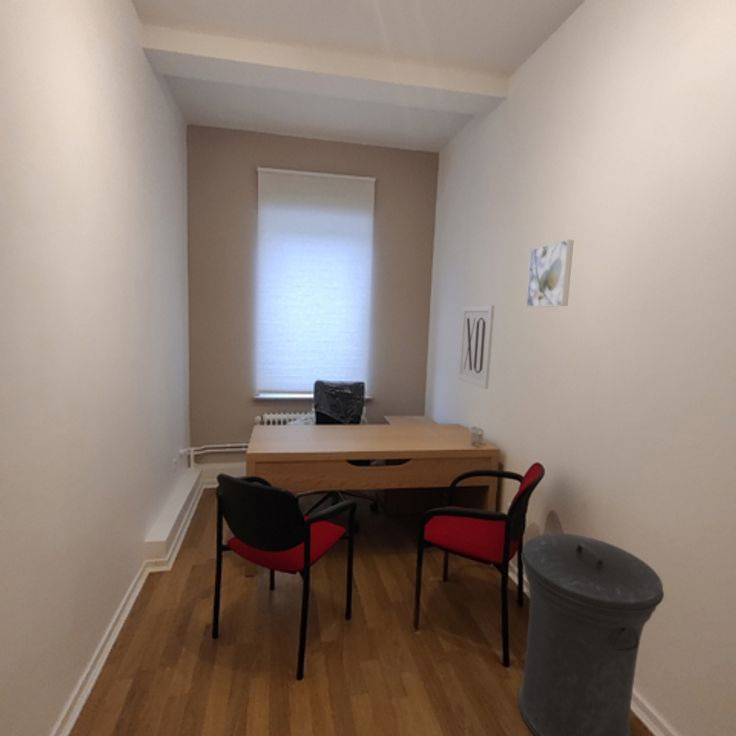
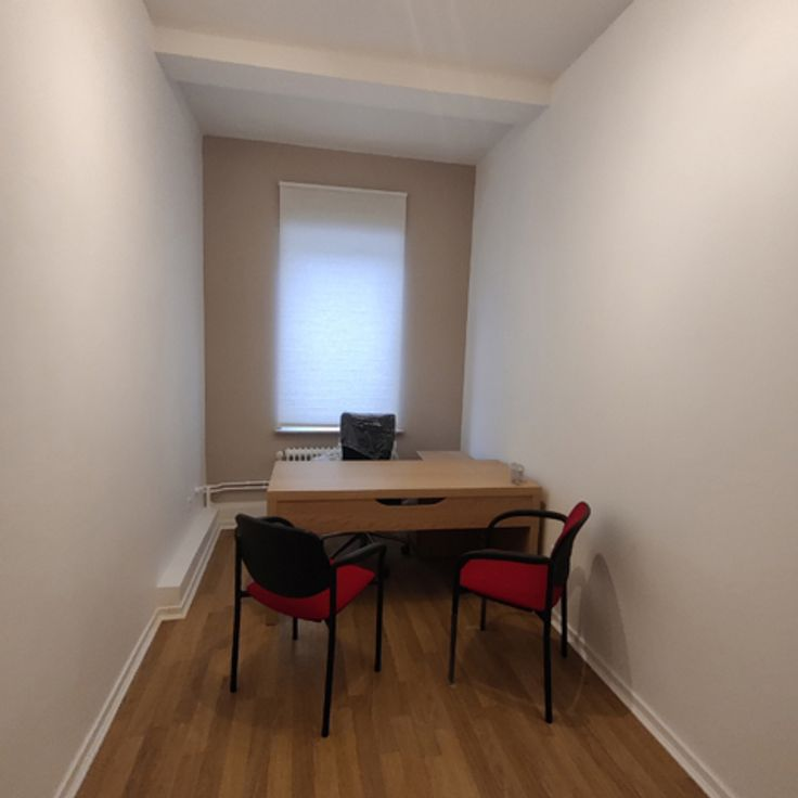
- trash can [517,533,665,736]
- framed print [525,239,575,308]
- wall art [457,304,495,390]
